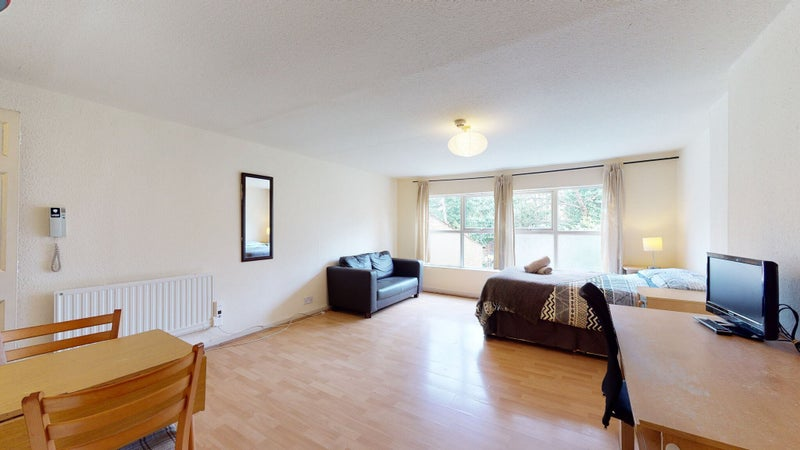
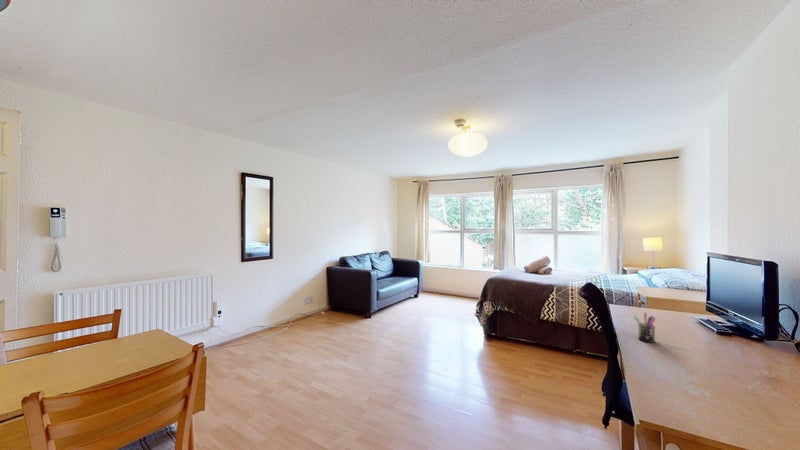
+ pen holder [633,312,656,344]
